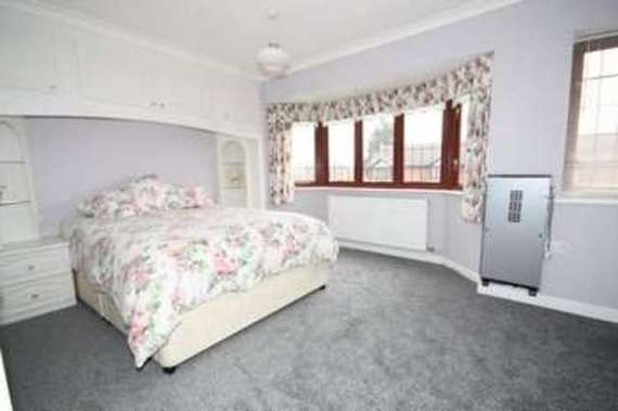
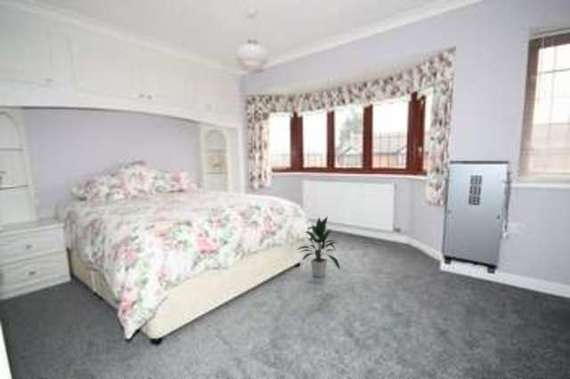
+ indoor plant [296,215,341,278]
